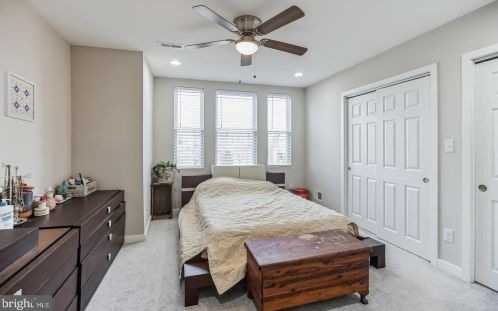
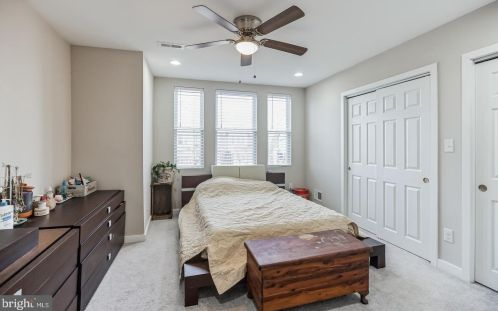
- wall art [3,69,37,123]
